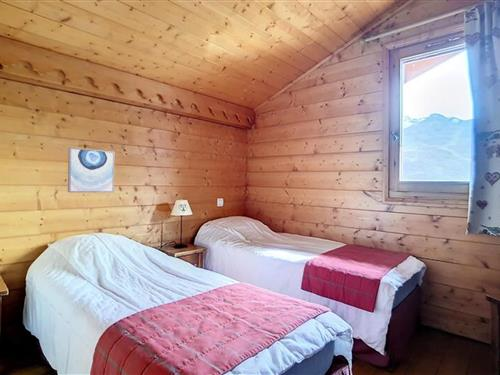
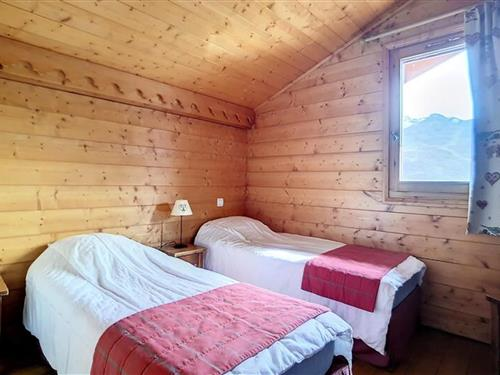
- wall art [67,147,115,194]
